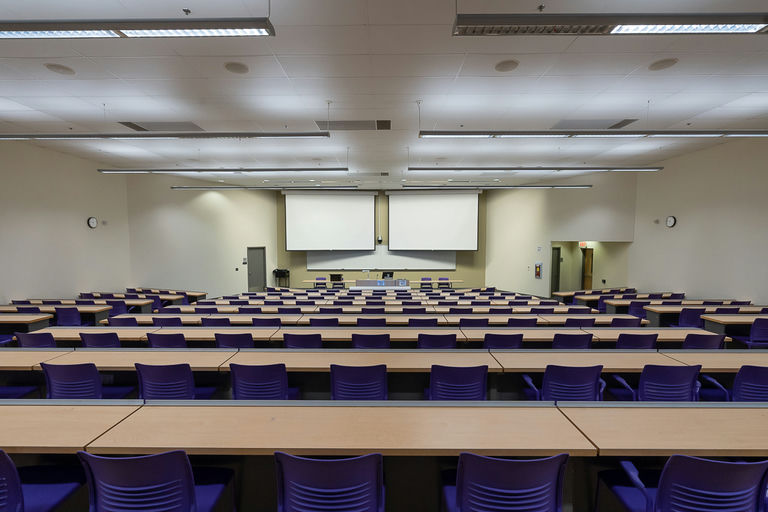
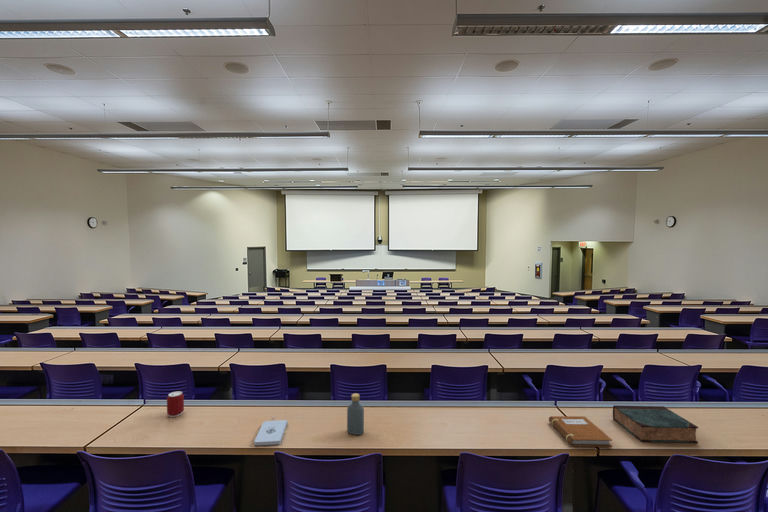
+ notebook [548,415,613,448]
+ book [612,404,699,444]
+ vodka [346,392,365,436]
+ notepad [253,419,288,446]
+ can [166,390,185,418]
